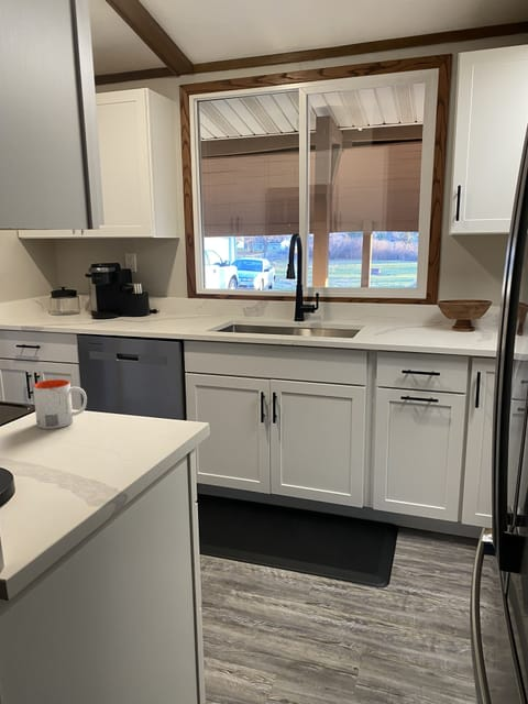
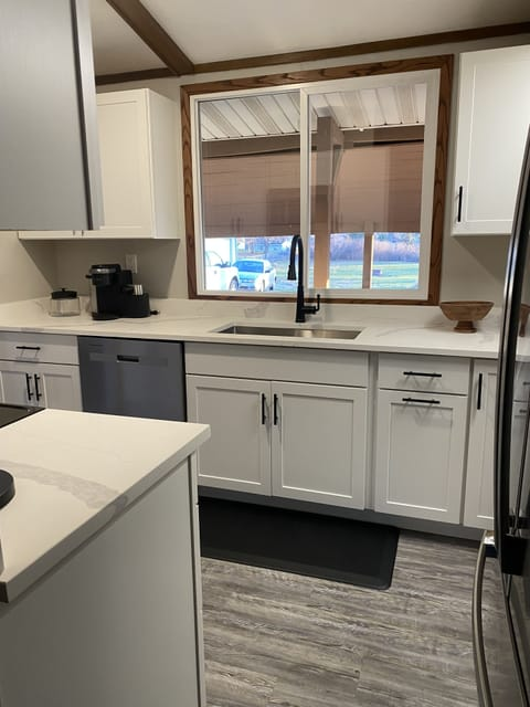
- mug [32,378,88,430]
